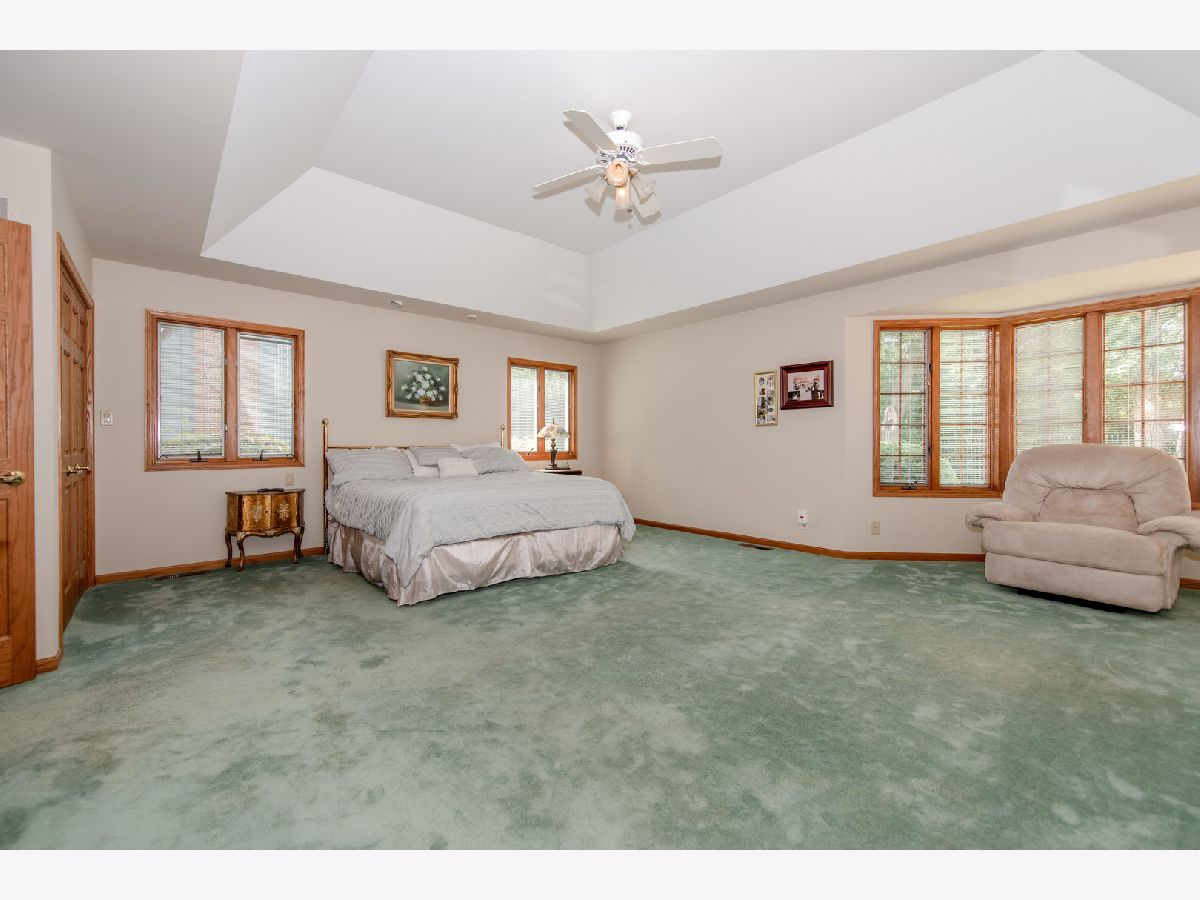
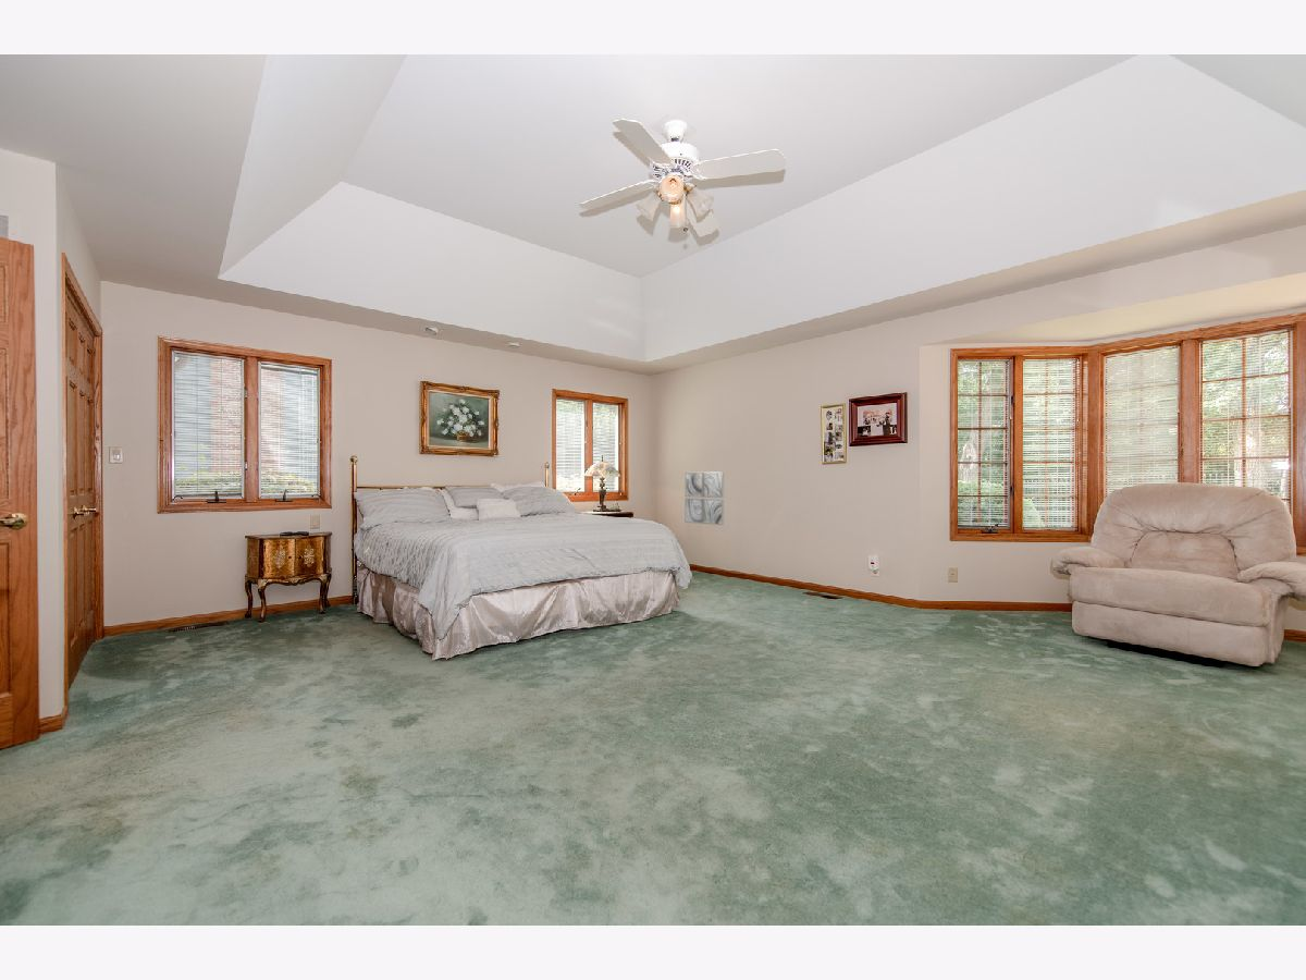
+ wall art [683,470,725,526]
